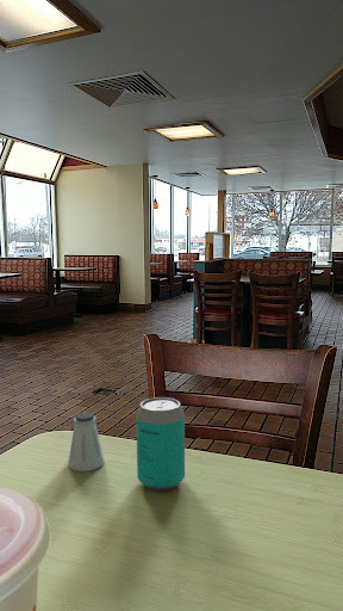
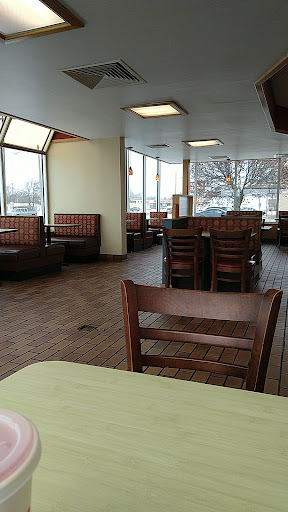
- beverage can [135,396,186,492]
- saltshaker [67,412,106,473]
